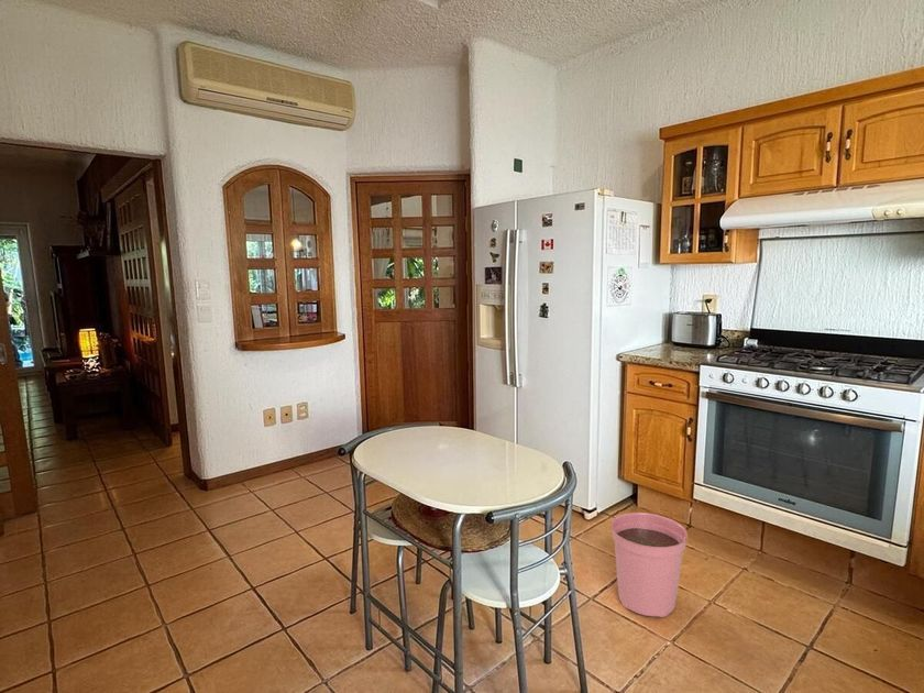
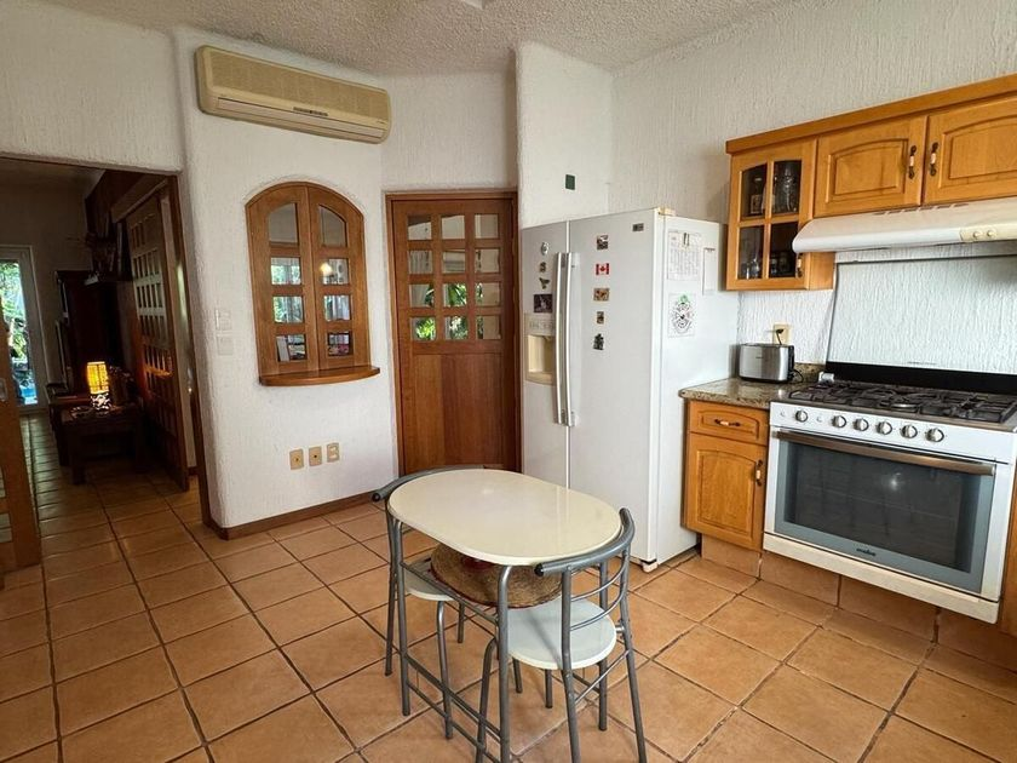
- plant pot [610,512,689,618]
